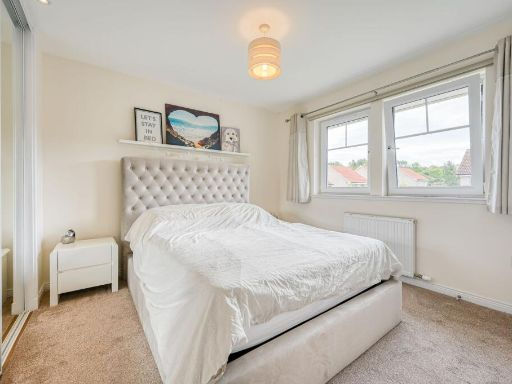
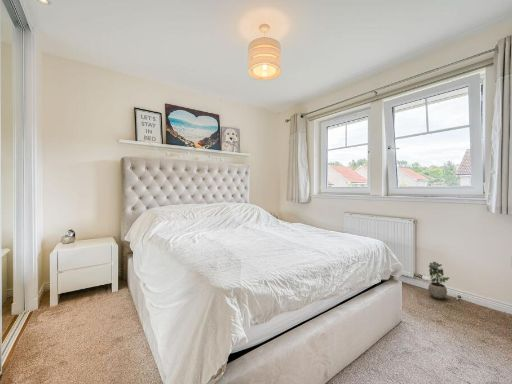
+ potted plant [427,260,450,300]
